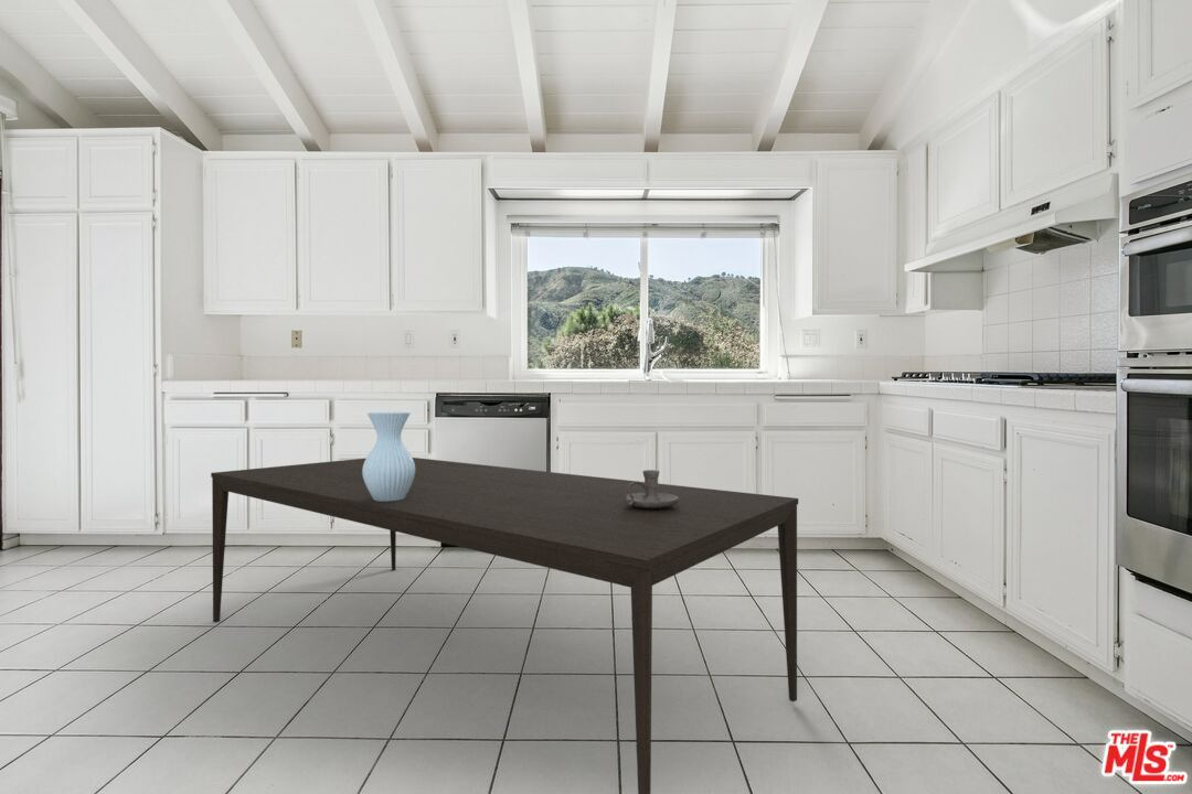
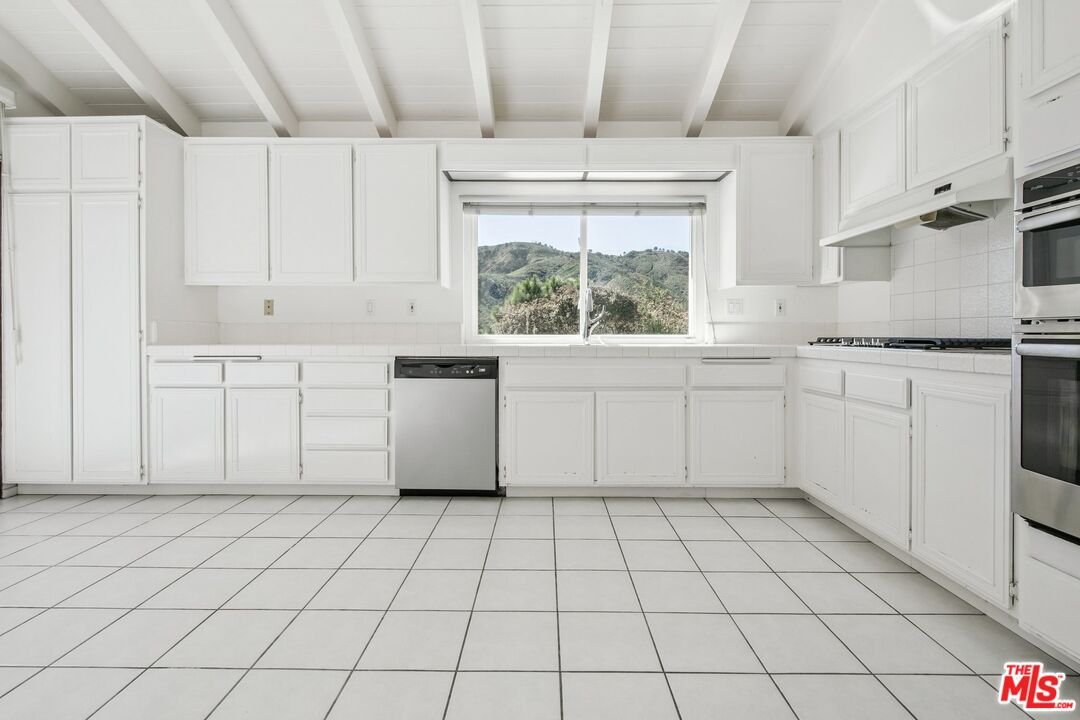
- candle holder [624,469,679,508]
- dining table [210,457,799,794]
- vase [362,411,415,502]
